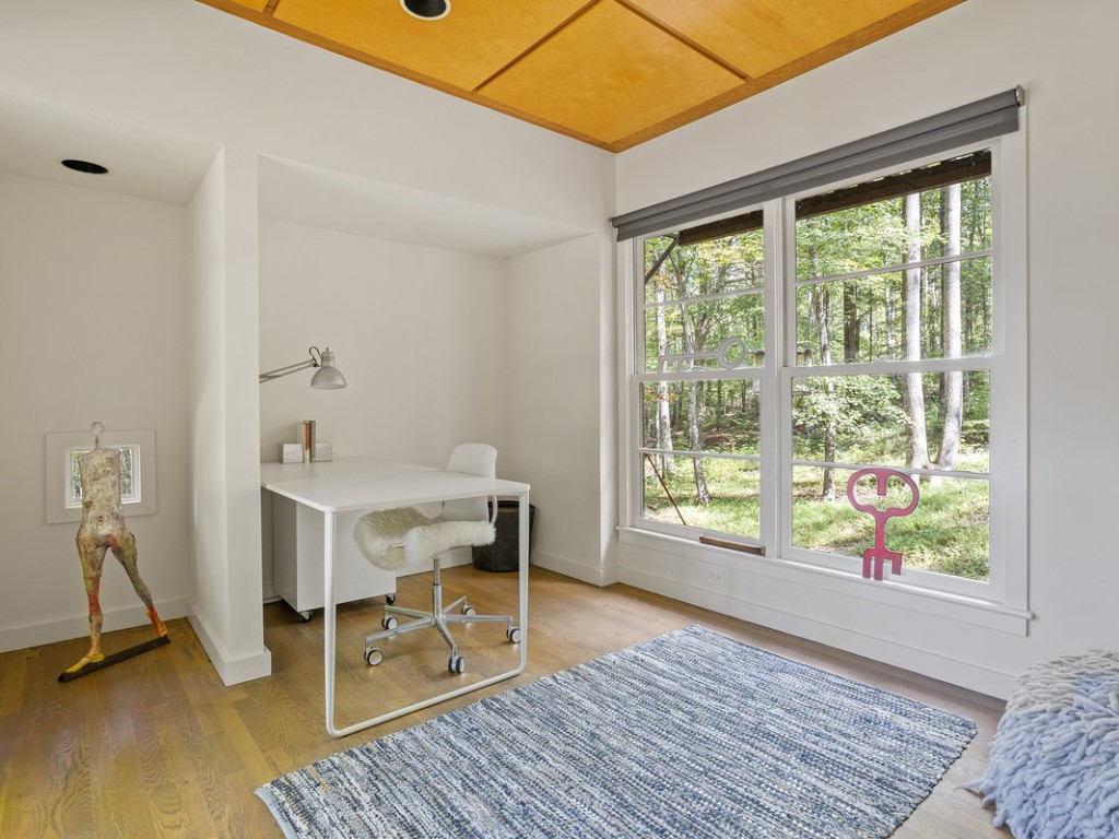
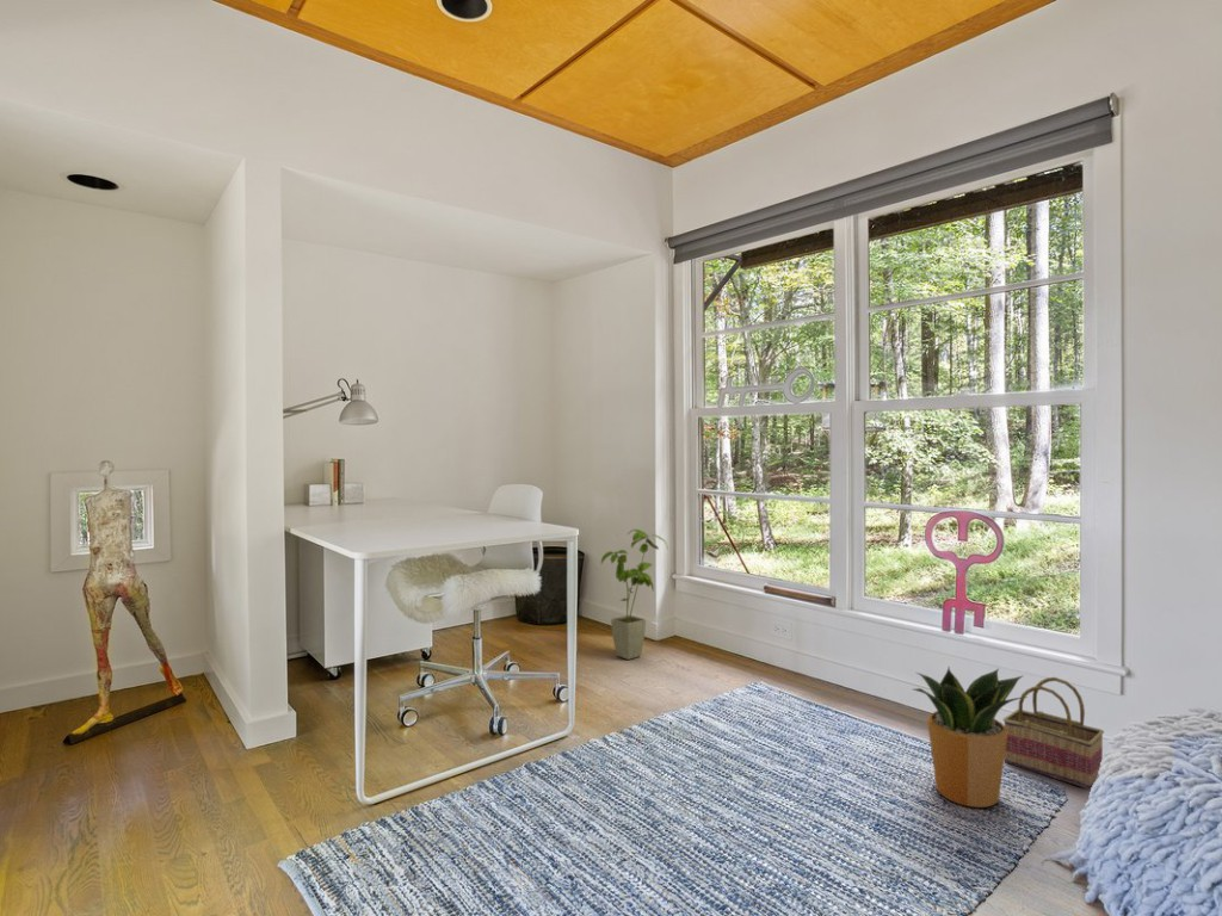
+ potted plant [912,667,1029,809]
+ house plant [600,528,669,661]
+ basket [1001,676,1105,790]
